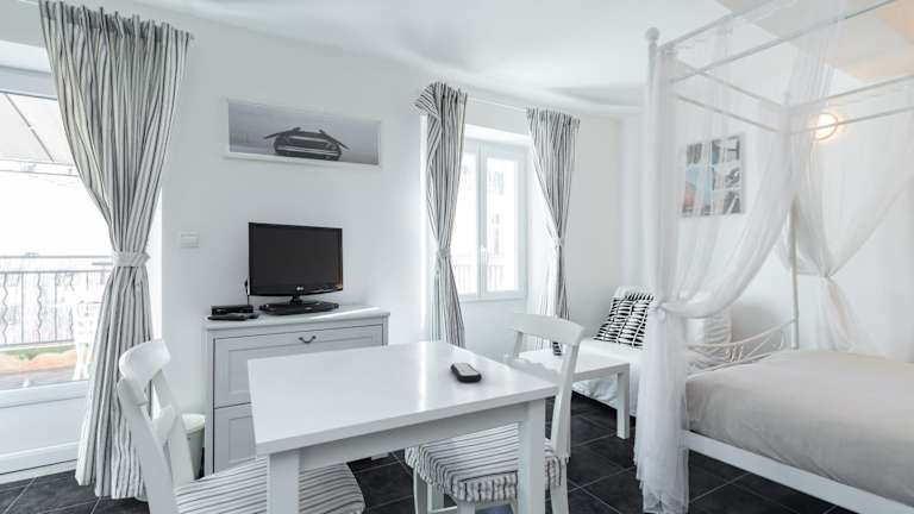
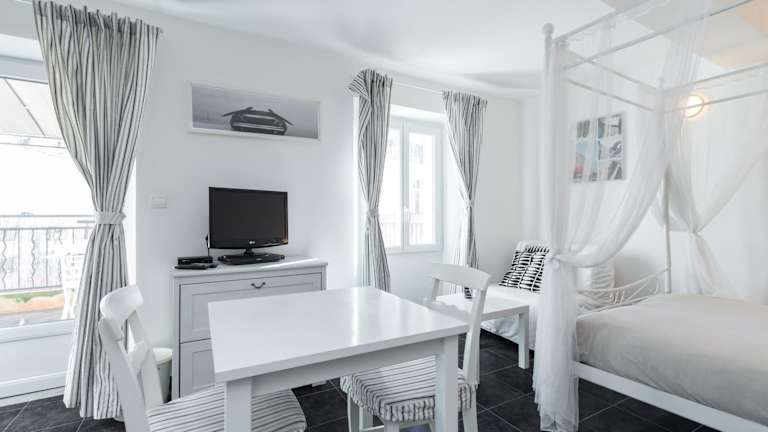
- remote control [450,362,483,383]
